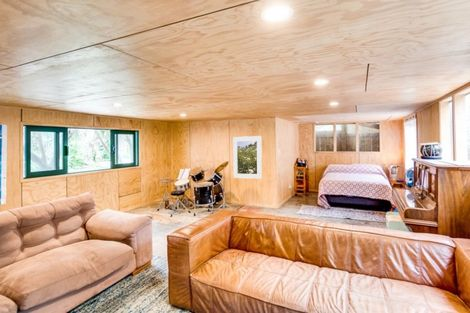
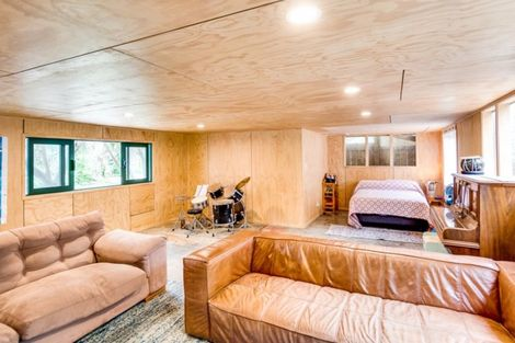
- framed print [232,135,263,180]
